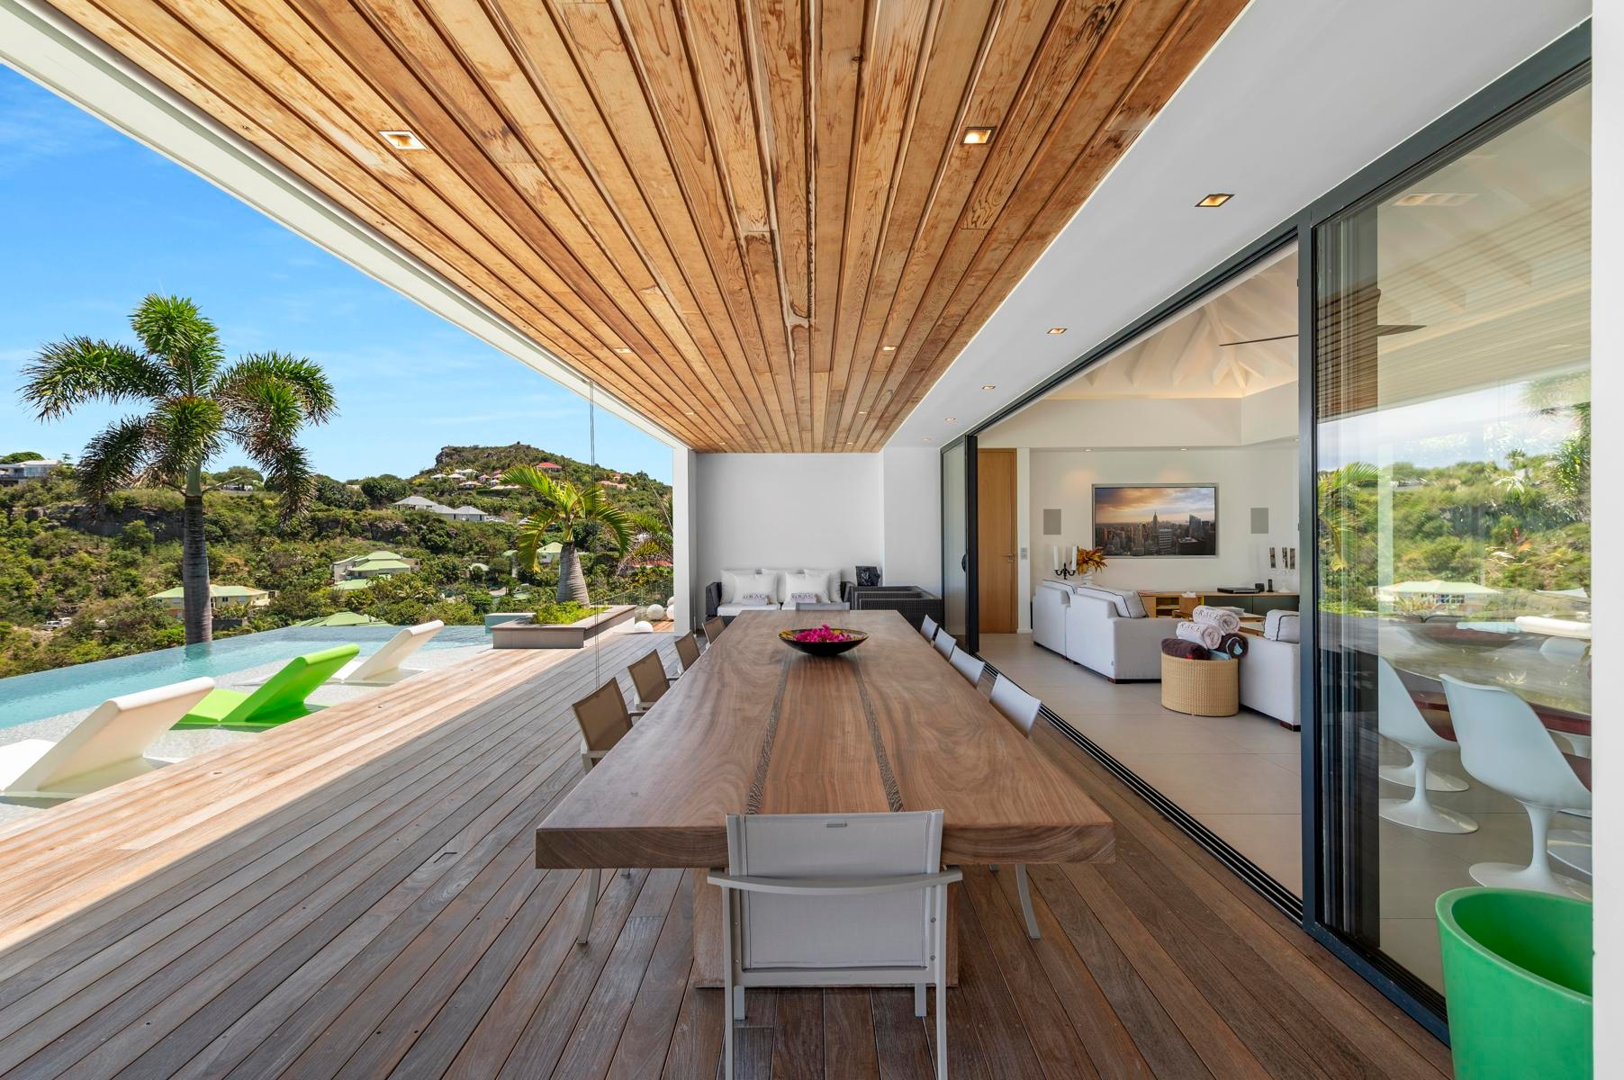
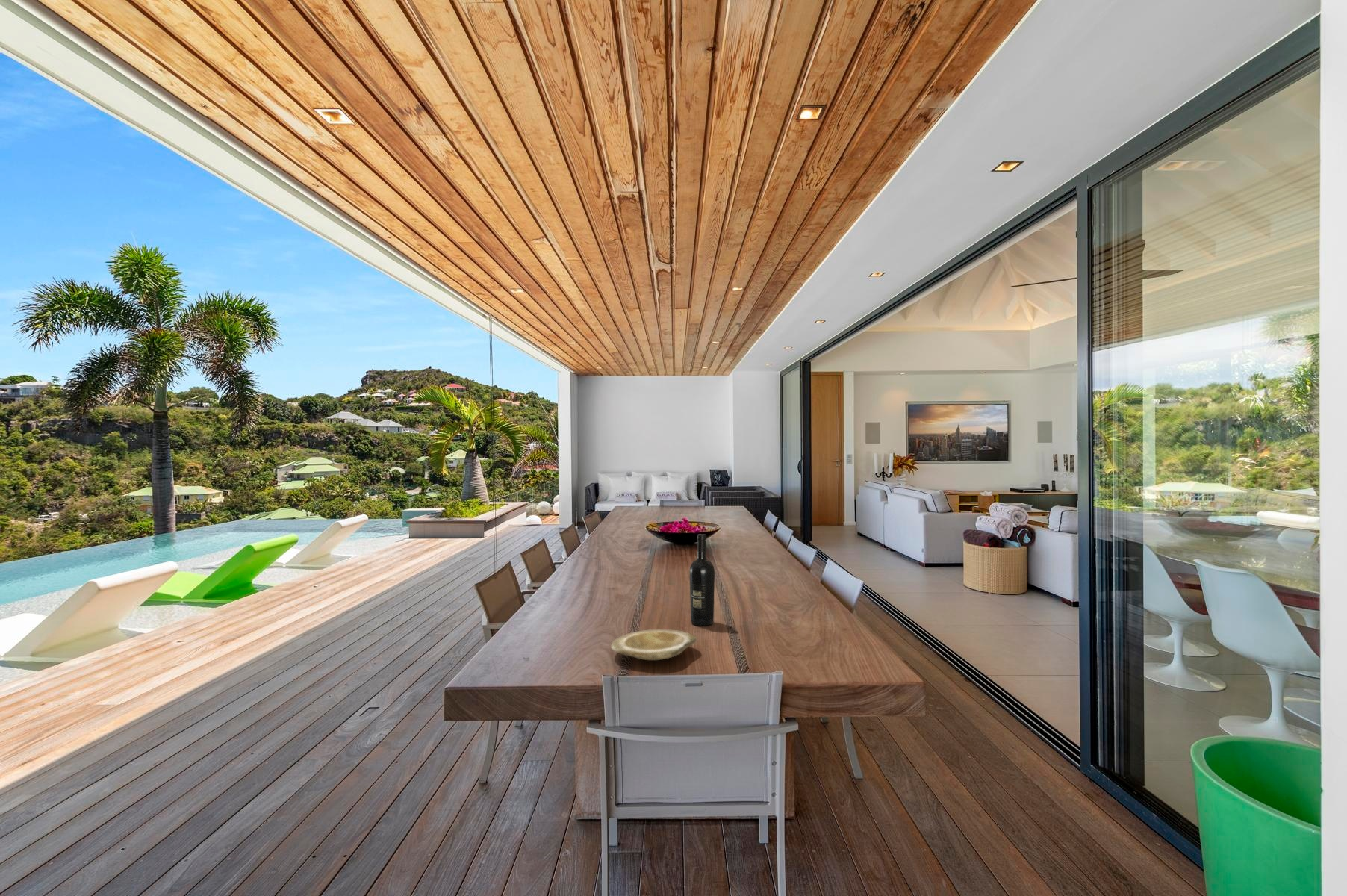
+ plate [610,629,697,661]
+ wine bottle [688,533,715,626]
